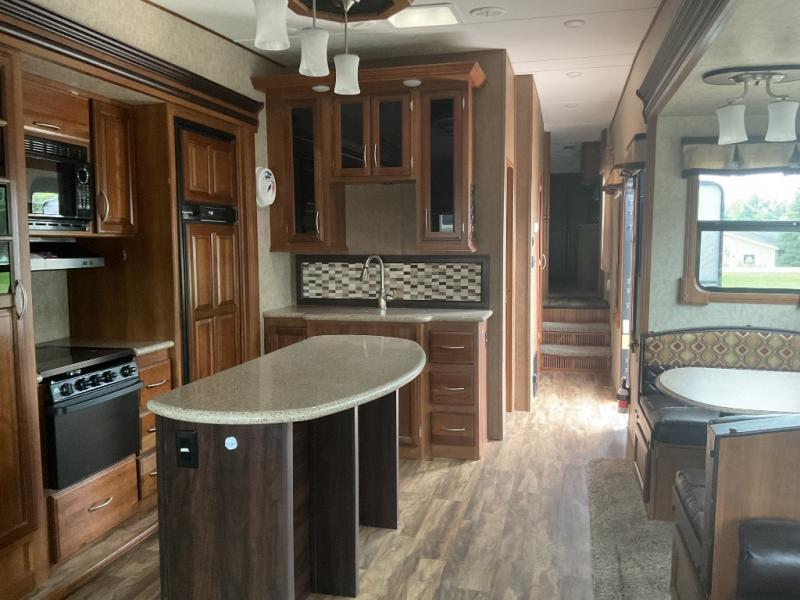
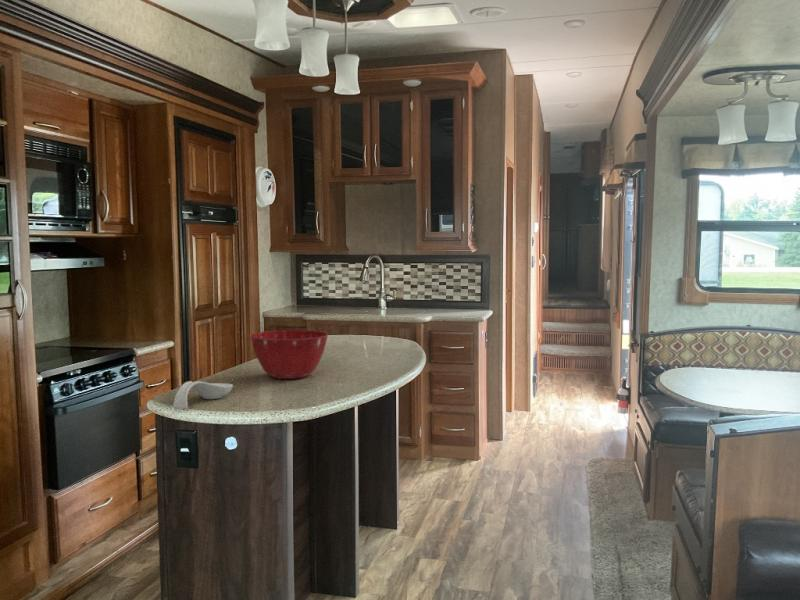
+ mixing bowl [249,329,330,380]
+ spoon rest [172,380,234,410]
